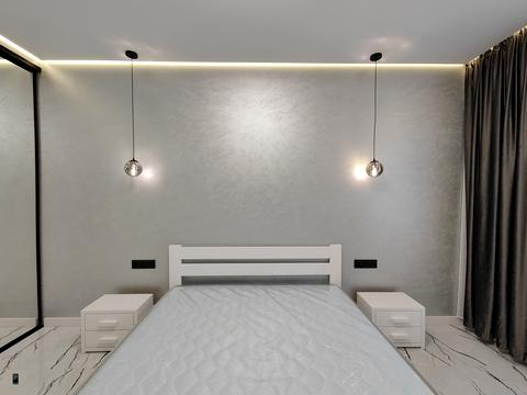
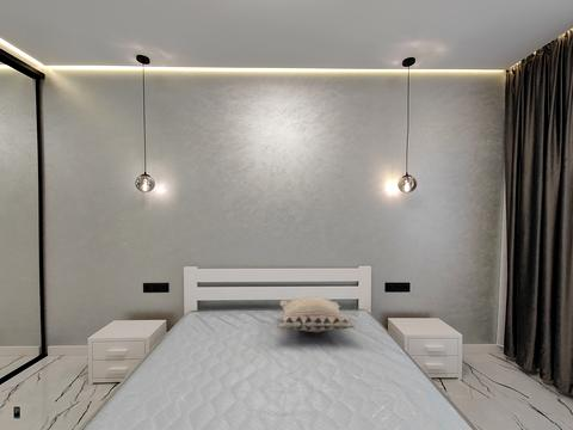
+ decorative pillow [277,295,356,334]
